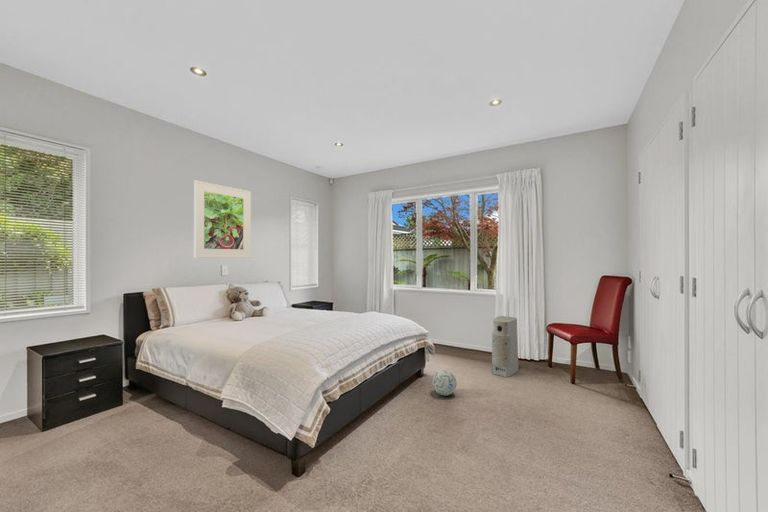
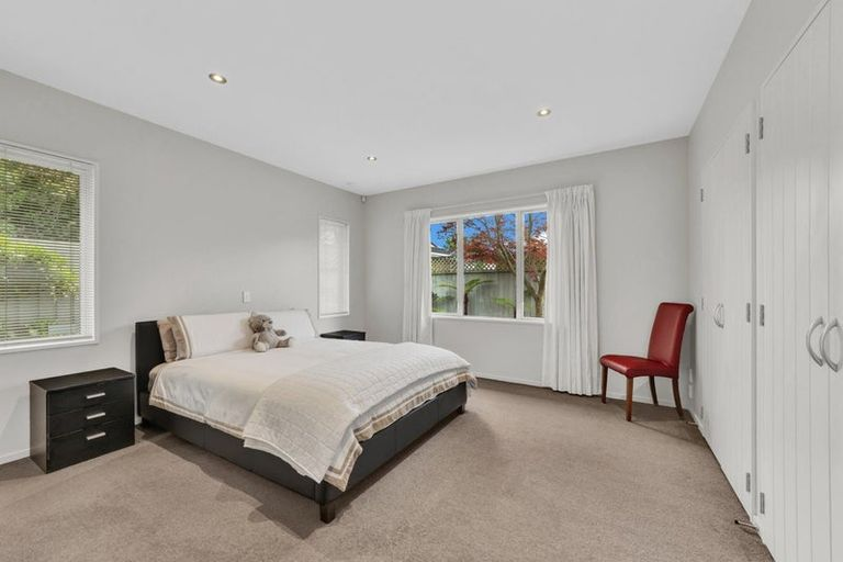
- ball [432,369,458,396]
- air purifier [491,315,519,378]
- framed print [193,179,252,259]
